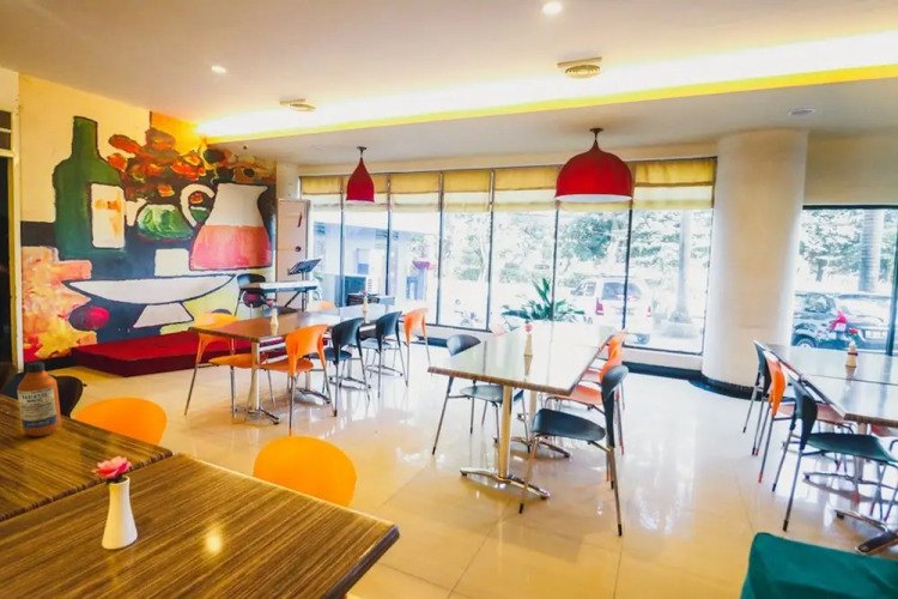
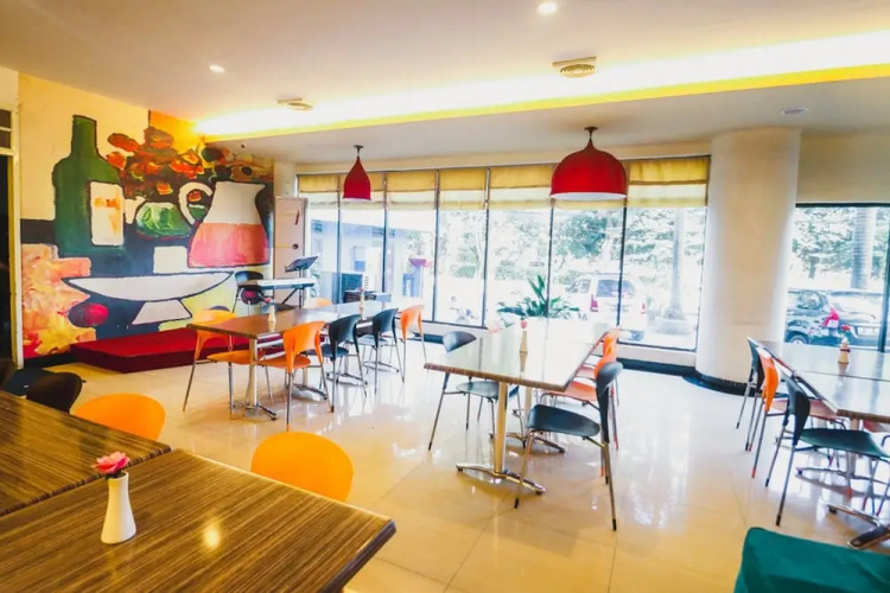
- bottle [16,361,62,438]
